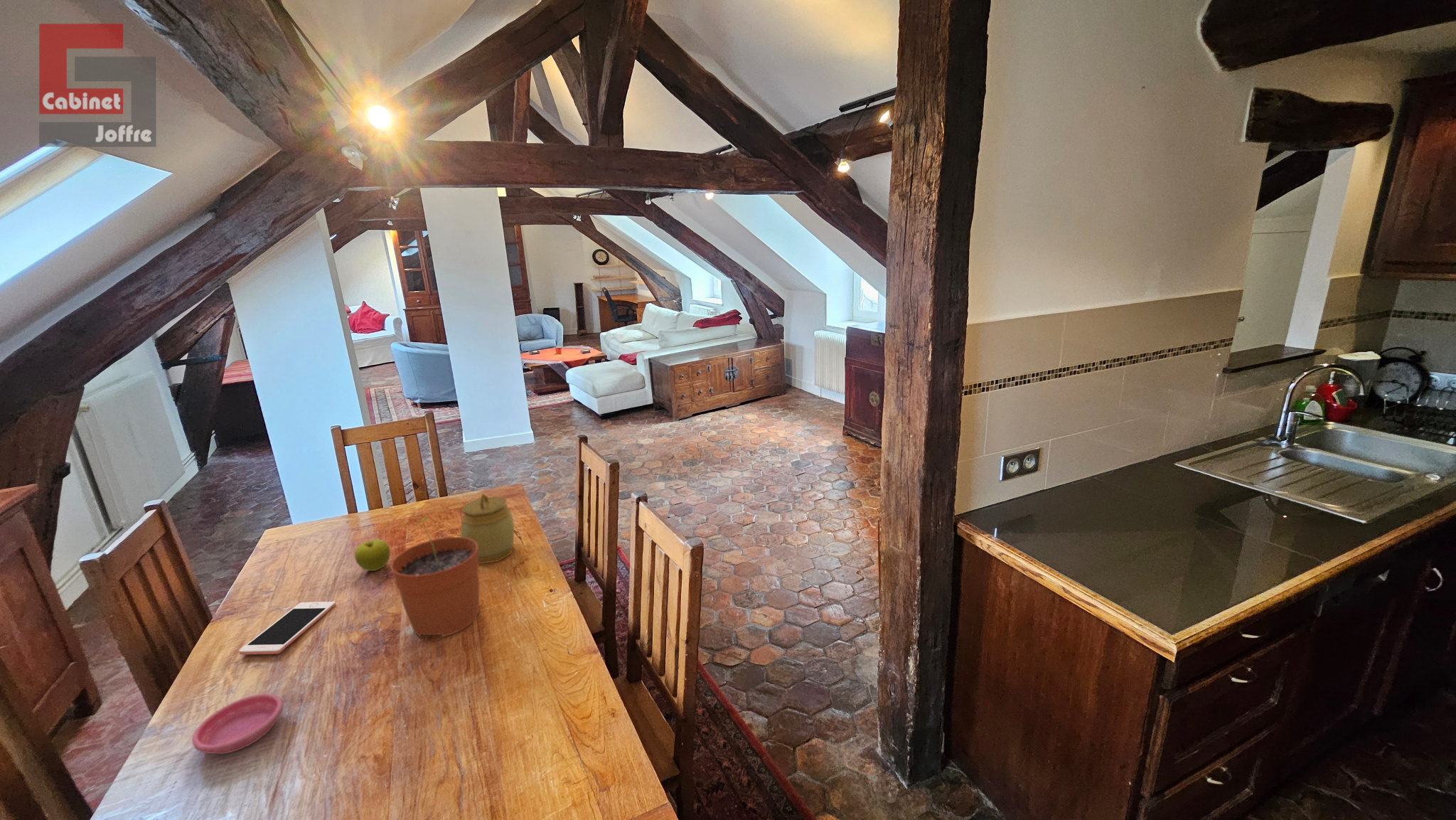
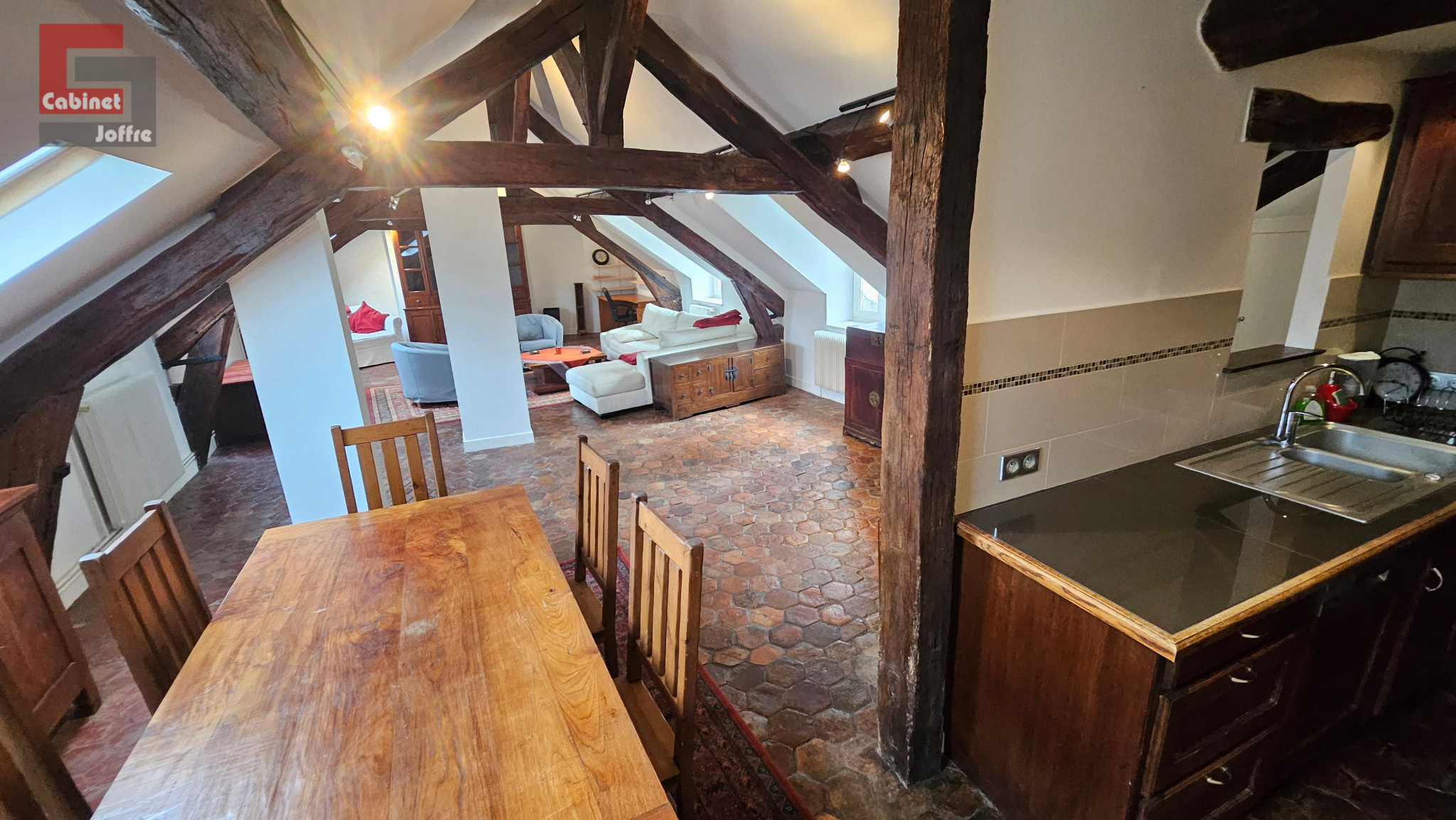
- cell phone [238,601,336,655]
- saucer [191,693,284,755]
- plant pot [390,515,480,638]
- fruit [354,538,391,572]
- jar [460,494,515,565]
